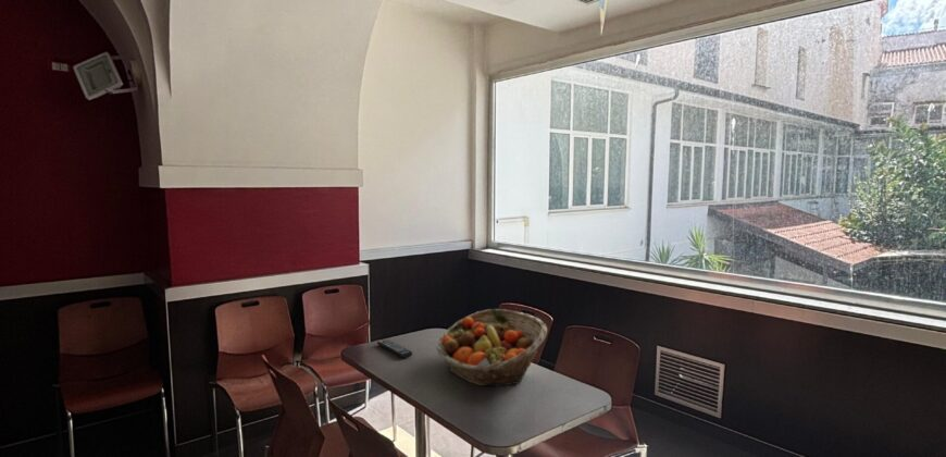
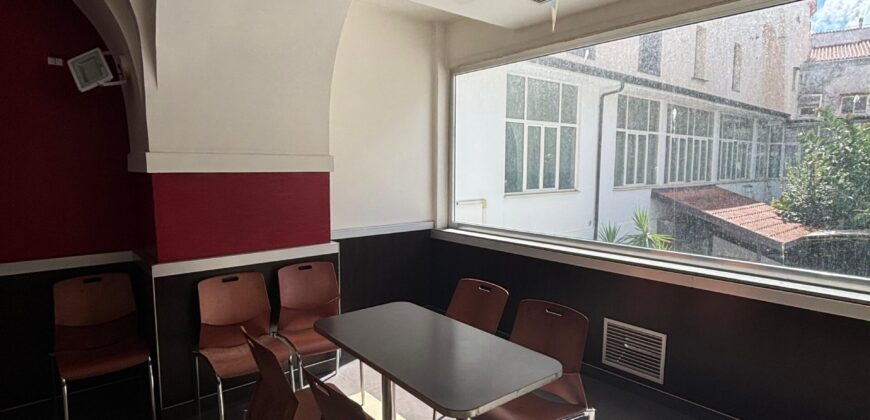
- remote control [376,338,413,359]
- fruit basket [436,308,548,387]
